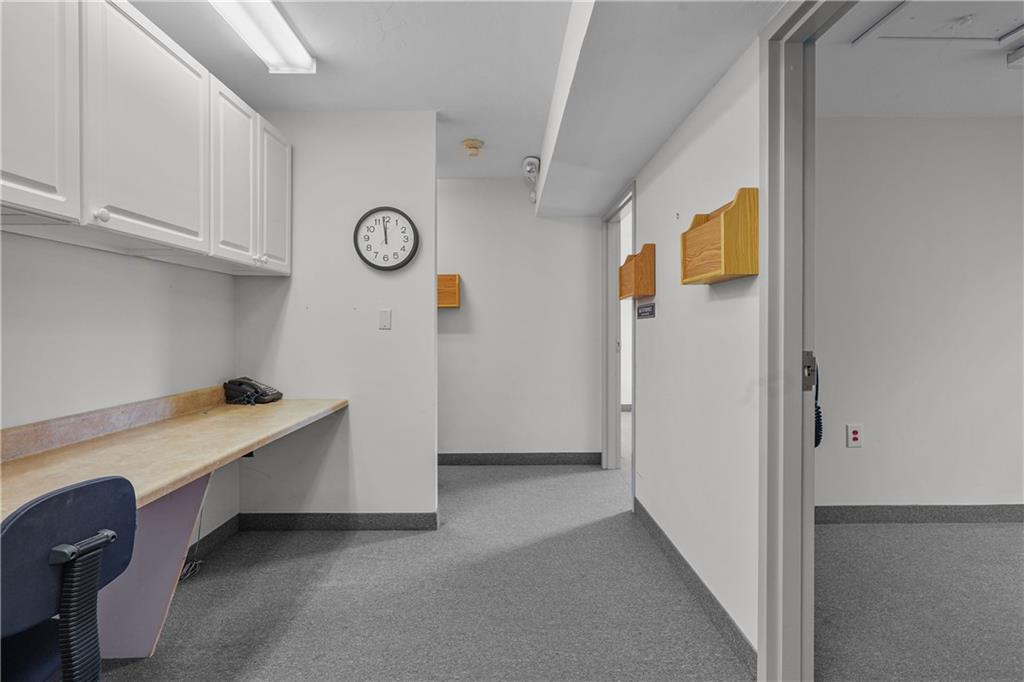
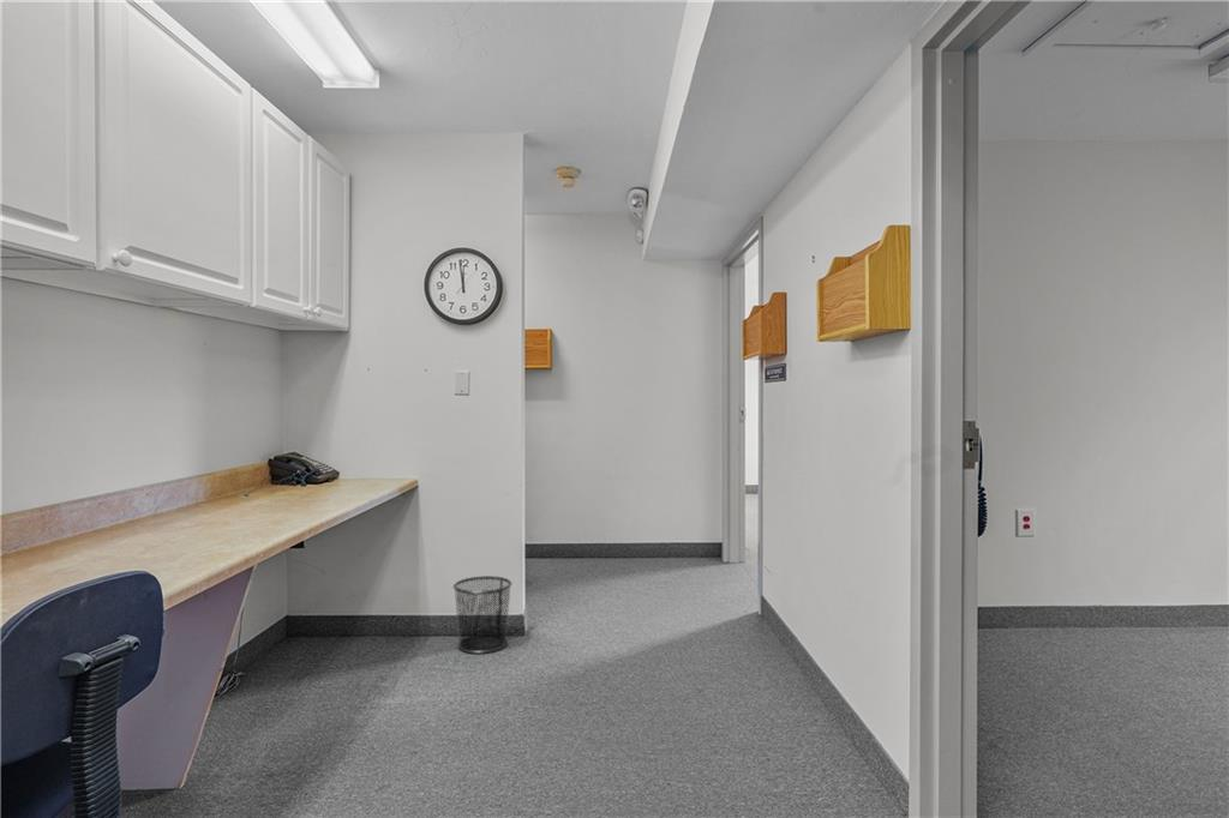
+ waste bin [452,575,512,655]
